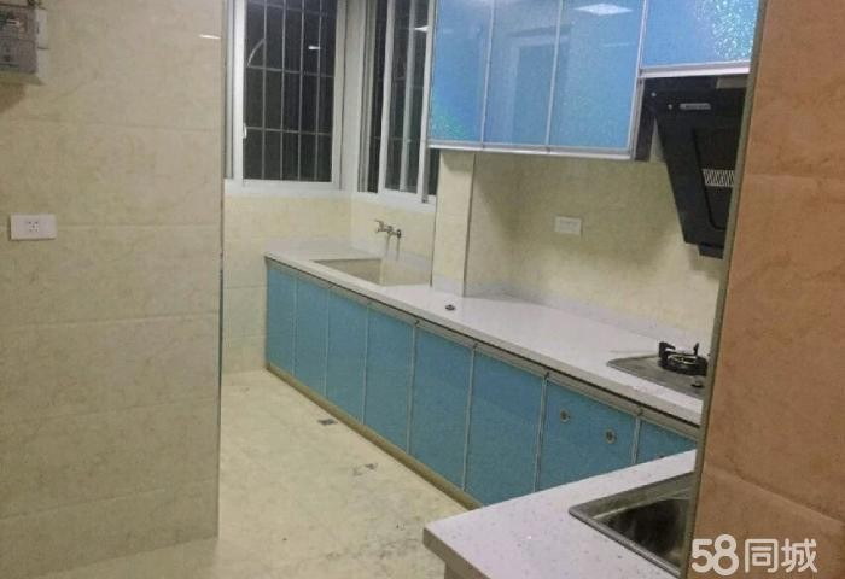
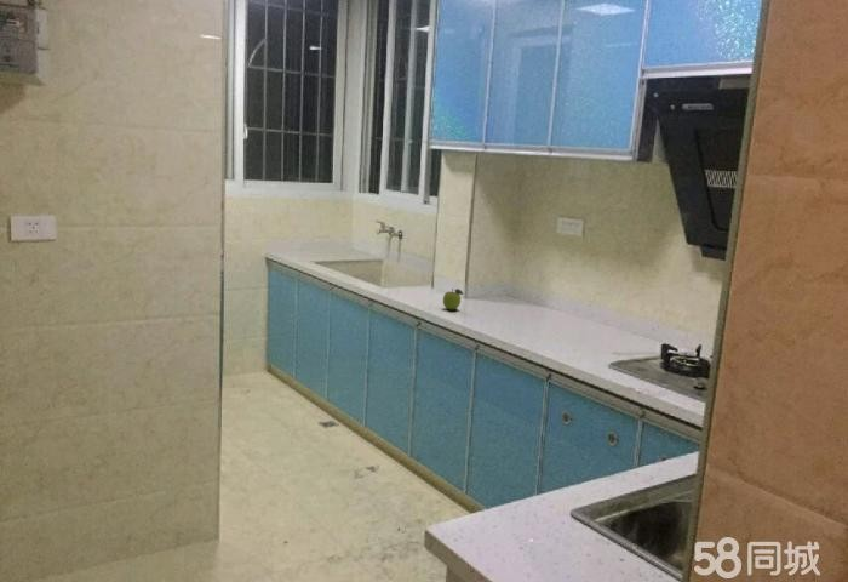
+ fruit [442,287,465,312]
